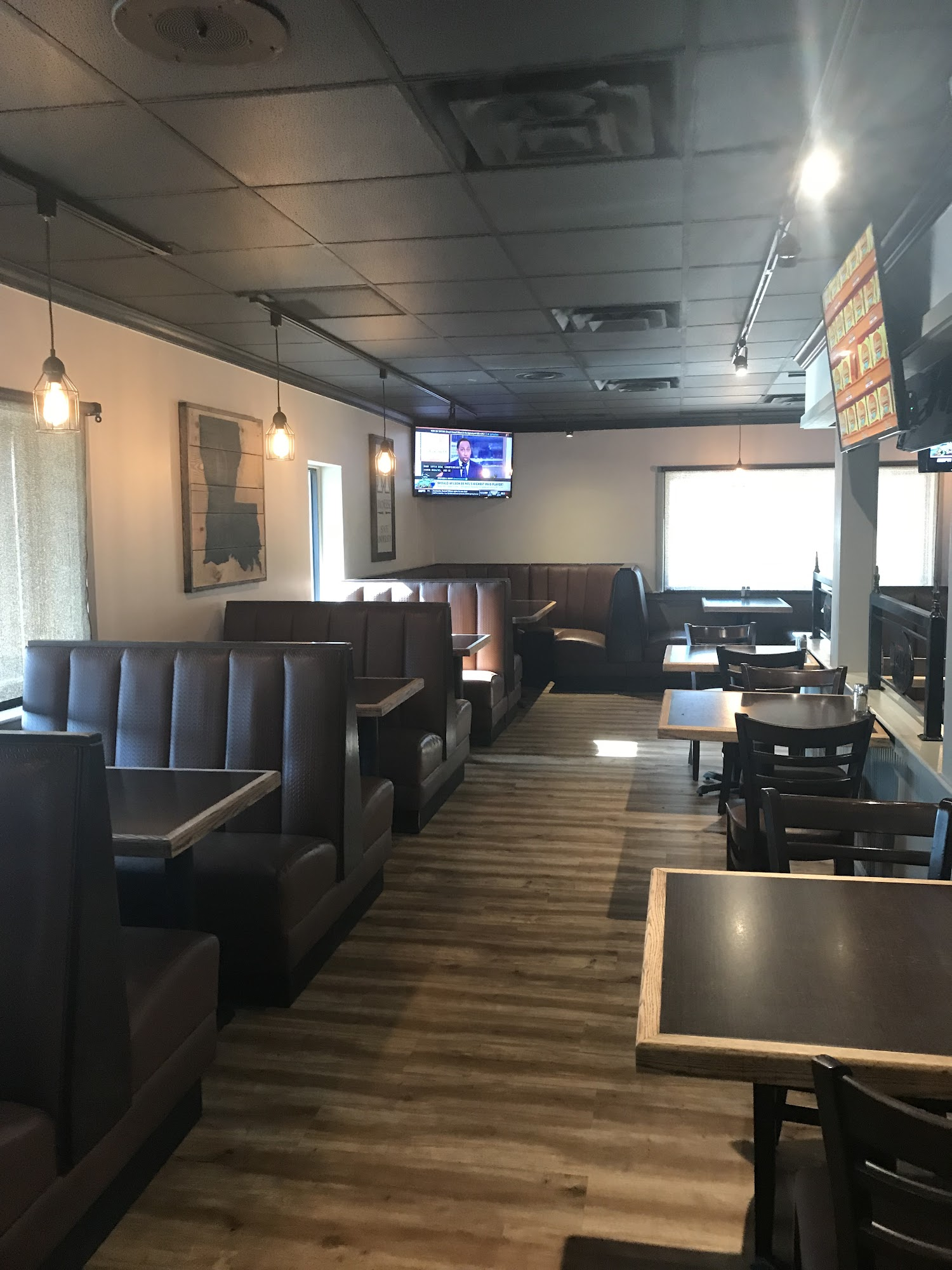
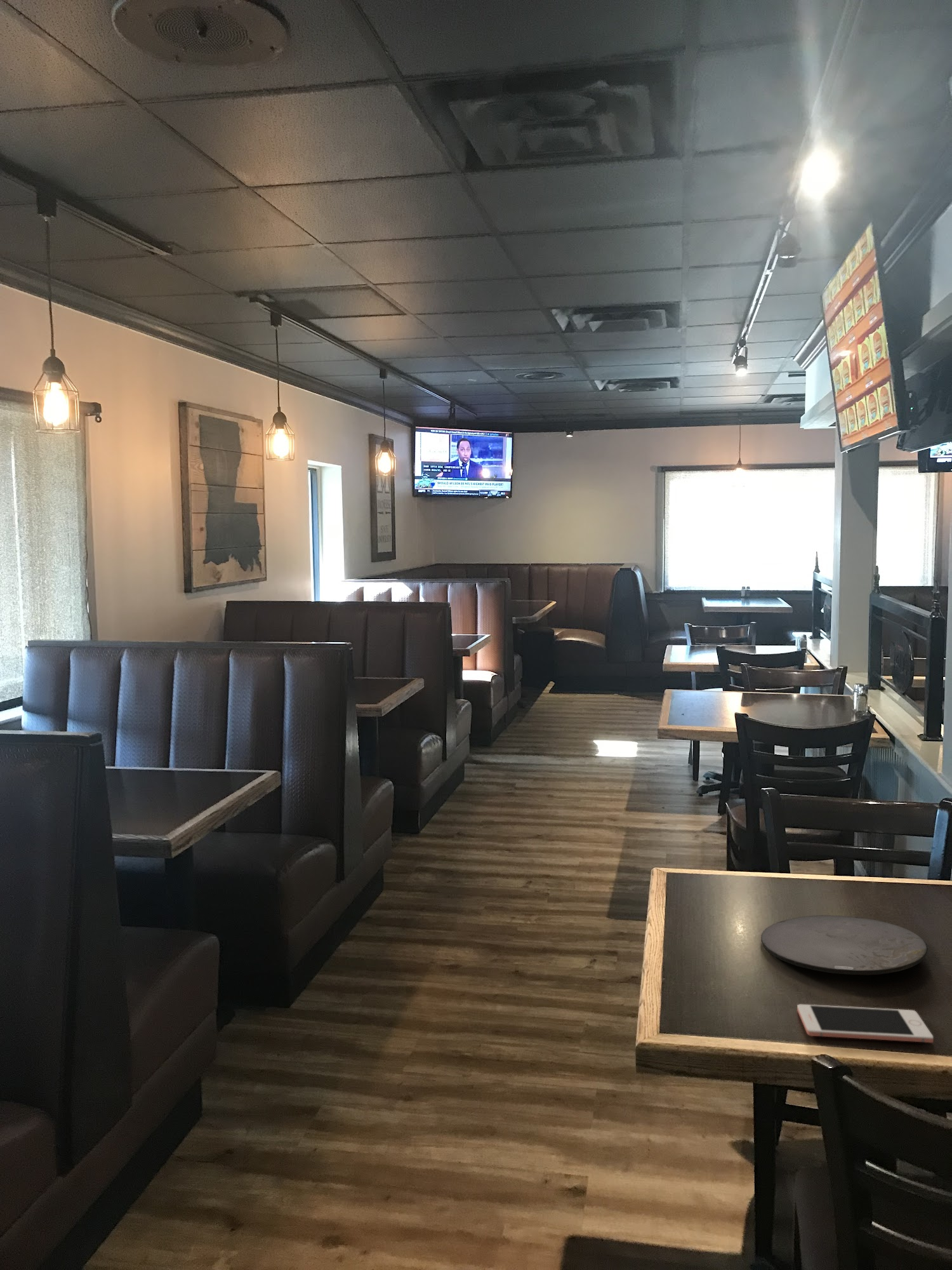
+ plate [760,914,929,975]
+ cell phone [797,1004,934,1043]
